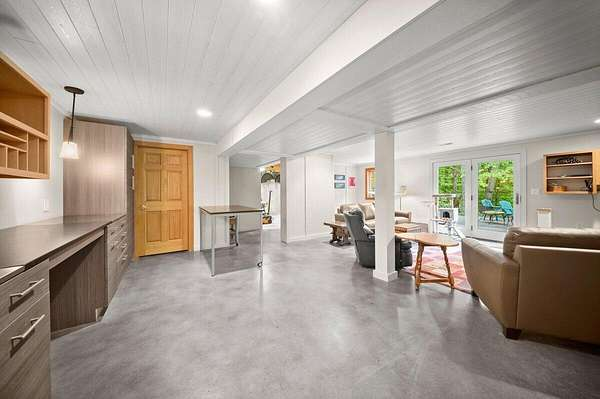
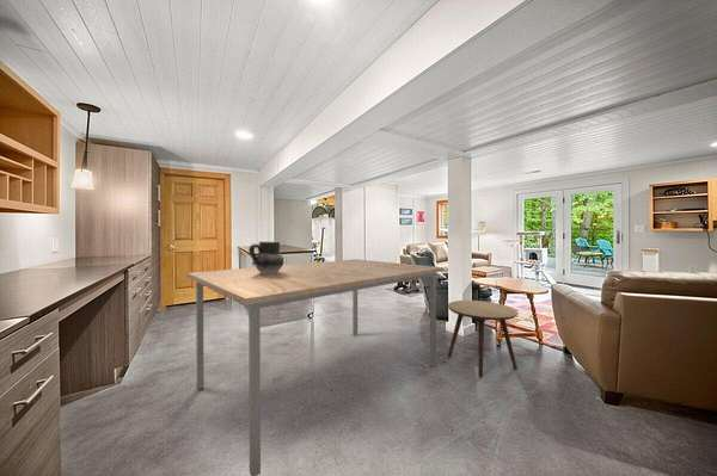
+ dining table [186,258,446,476]
+ side table [447,299,519,378]
+ ceramic jug [247,240,284,274]
